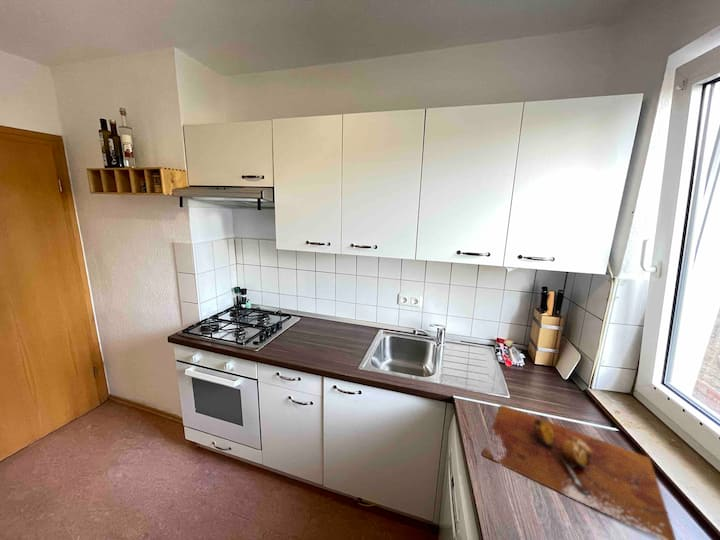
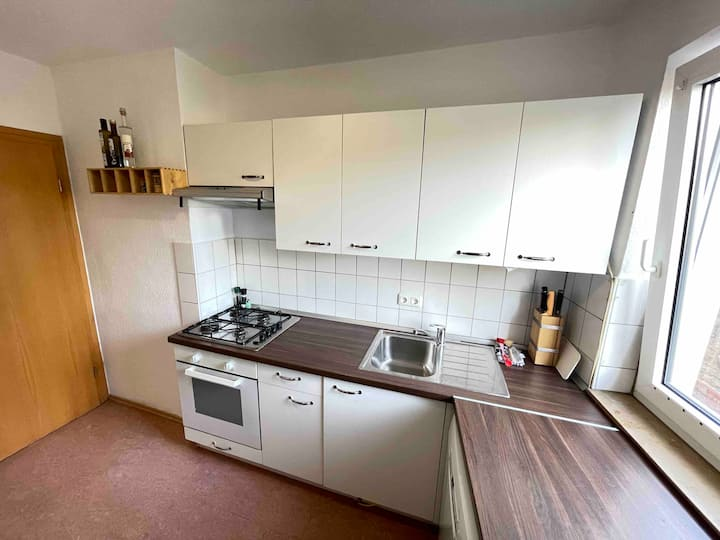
- cutting board [481,404,677,540]
